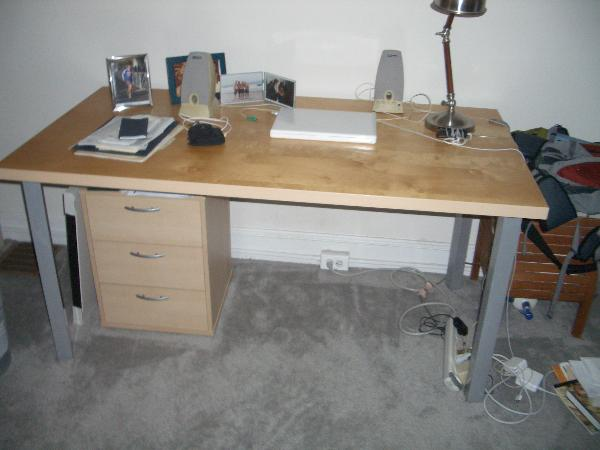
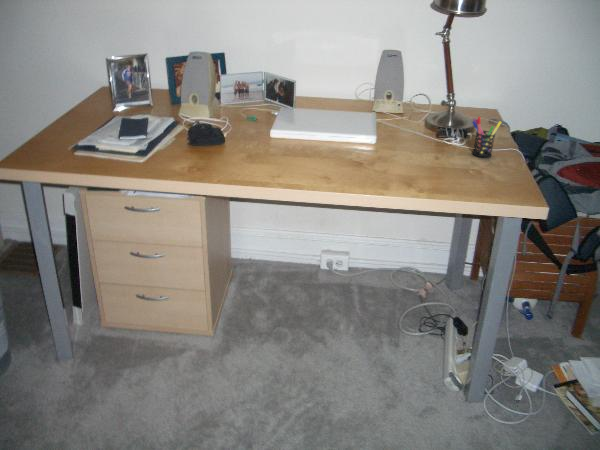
+ pen holder [471,116,502,158]
